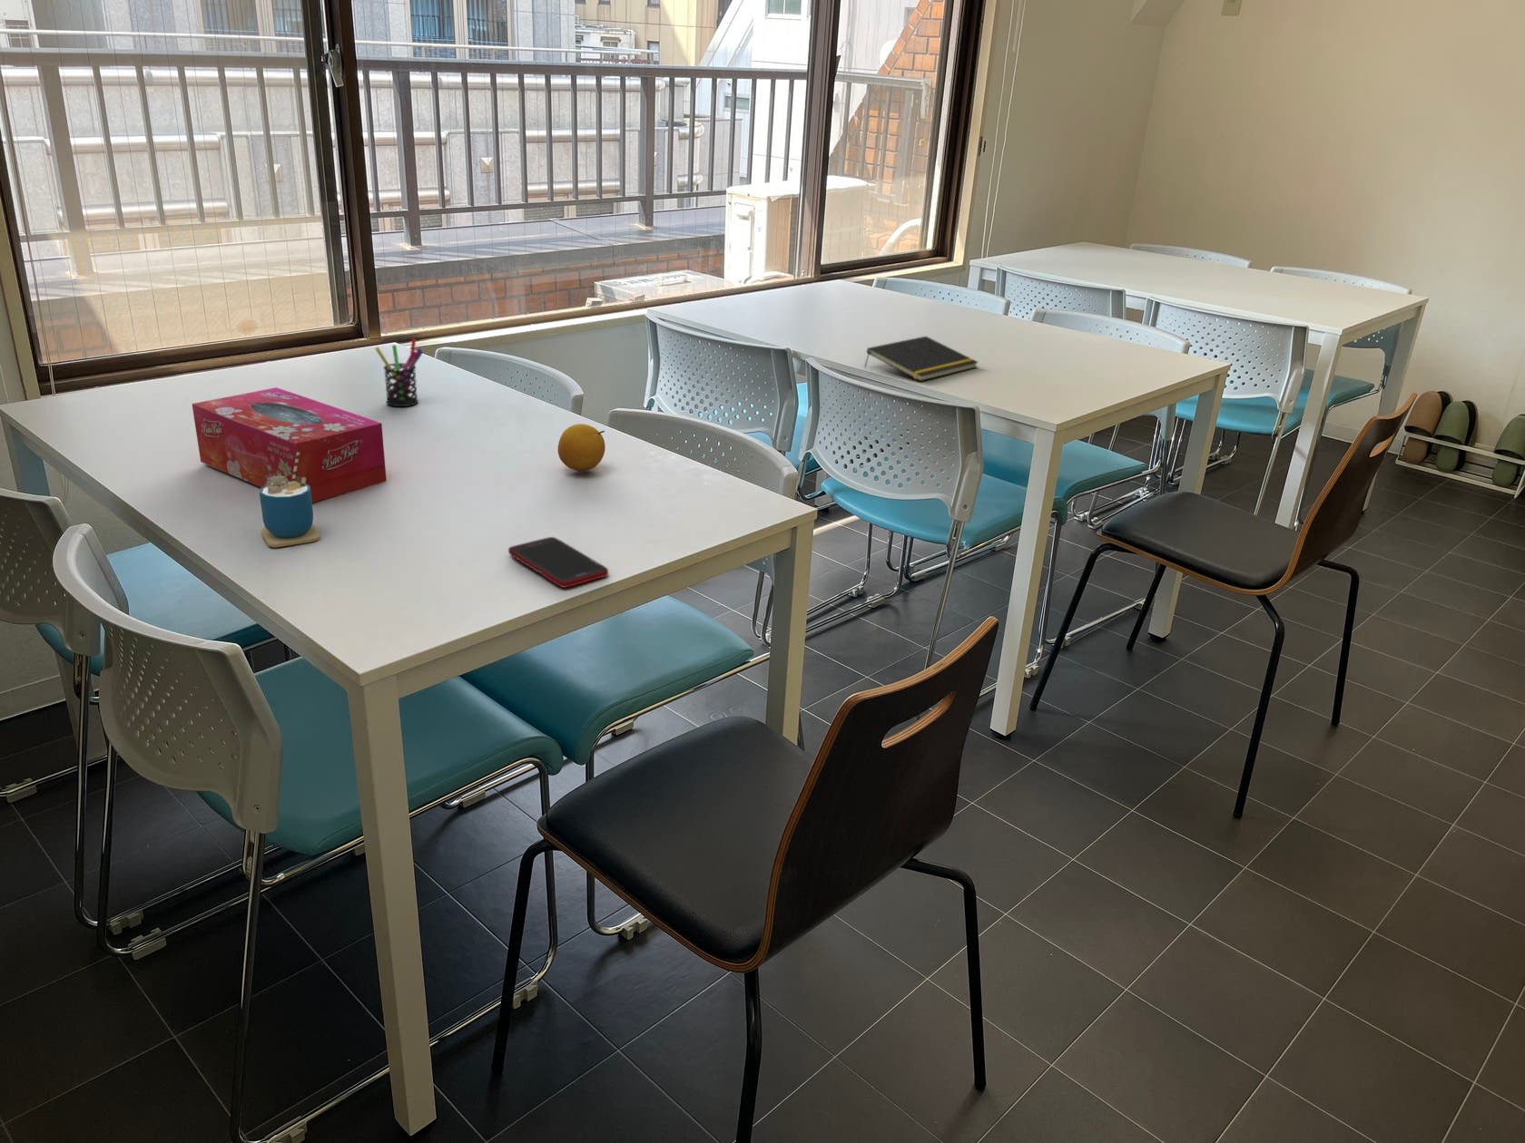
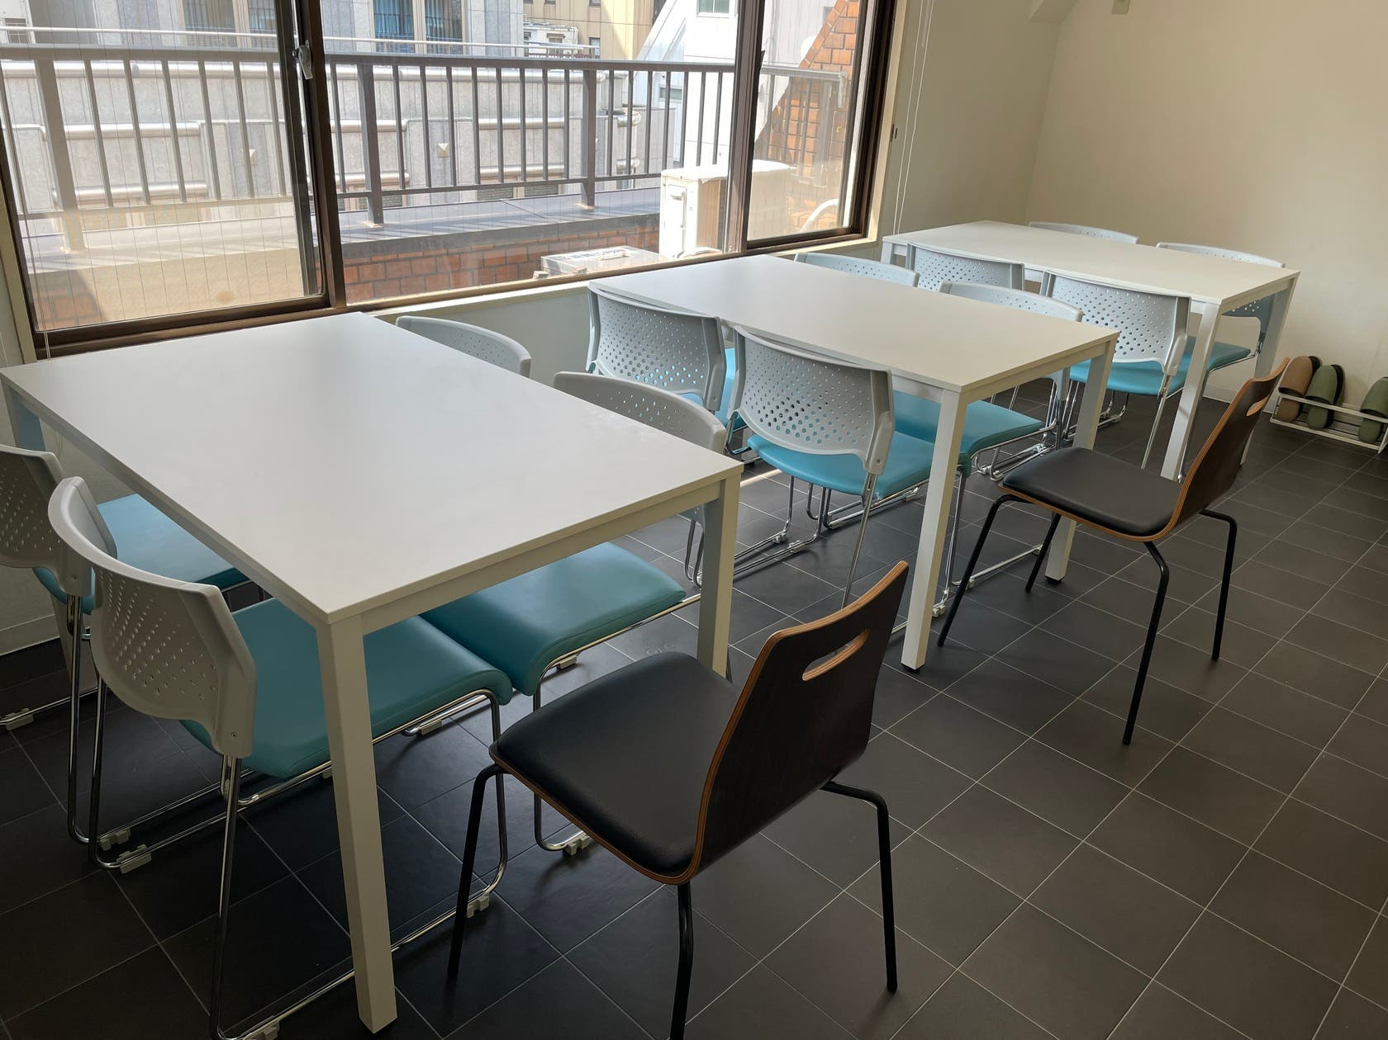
- cup [258,451,321,547]
- notepad [863,336,980,382]
- fruit [557,423,606,472]
- pen holder [373,339,424,407]
- tissue box [191,387,388,503]
- cell phone [508,537,609,588]
